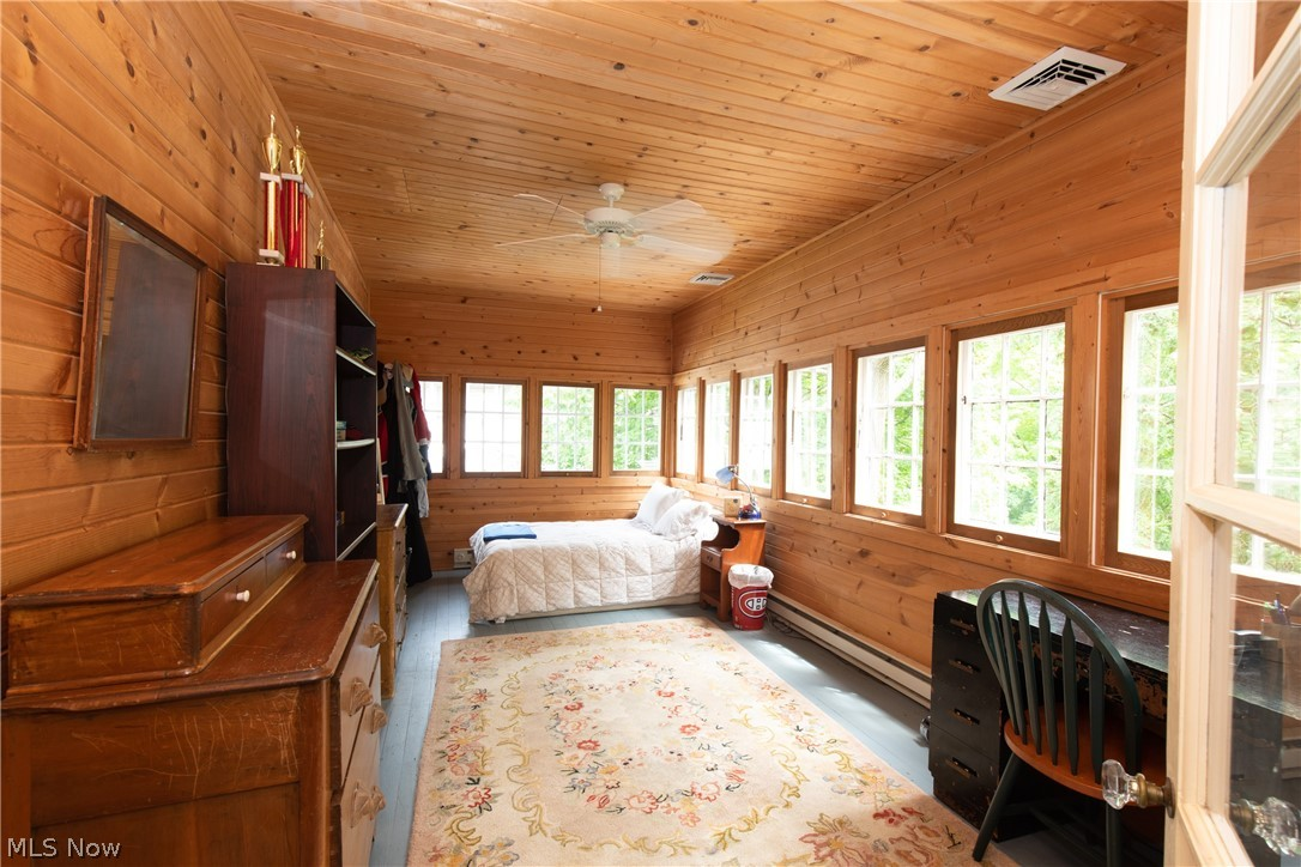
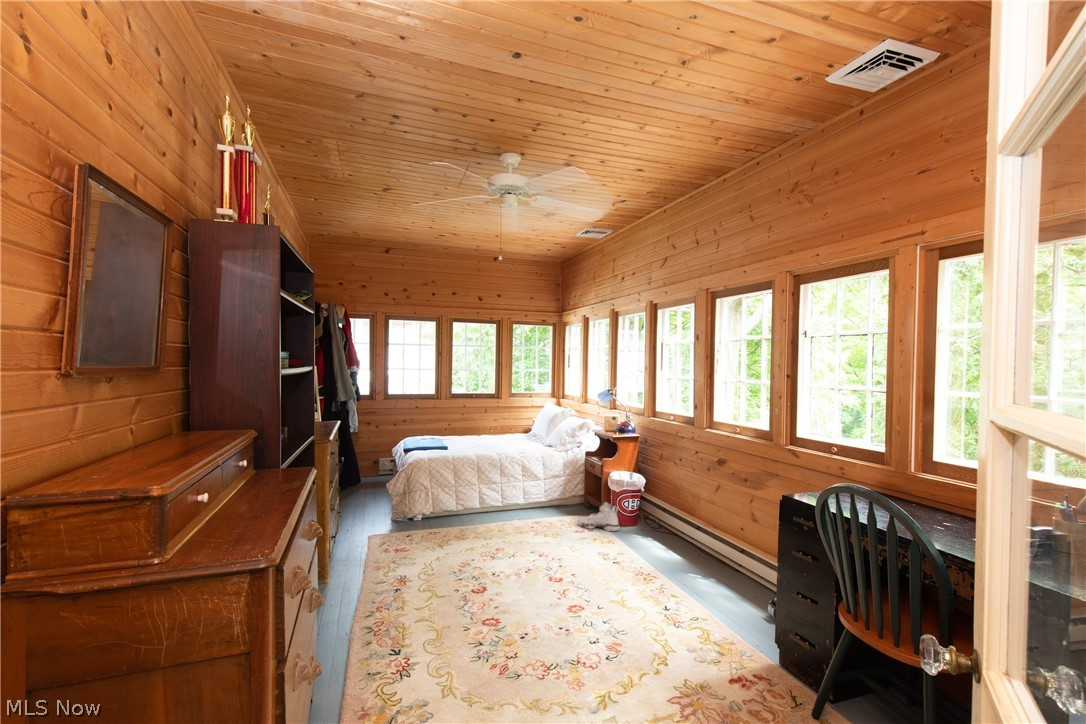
+ sneaker [576,501,621,532]
